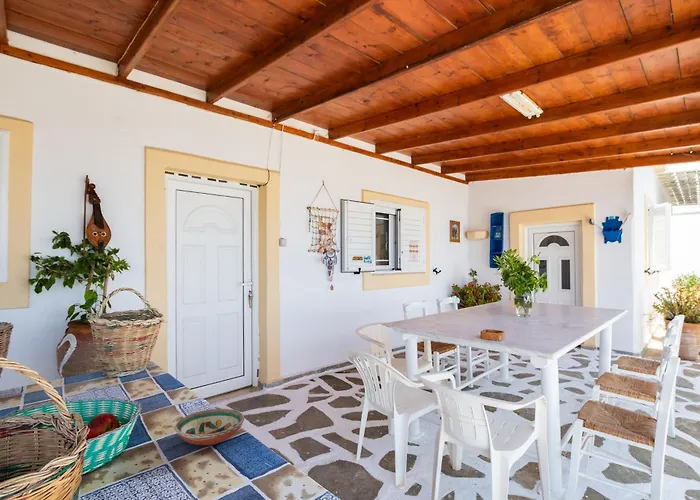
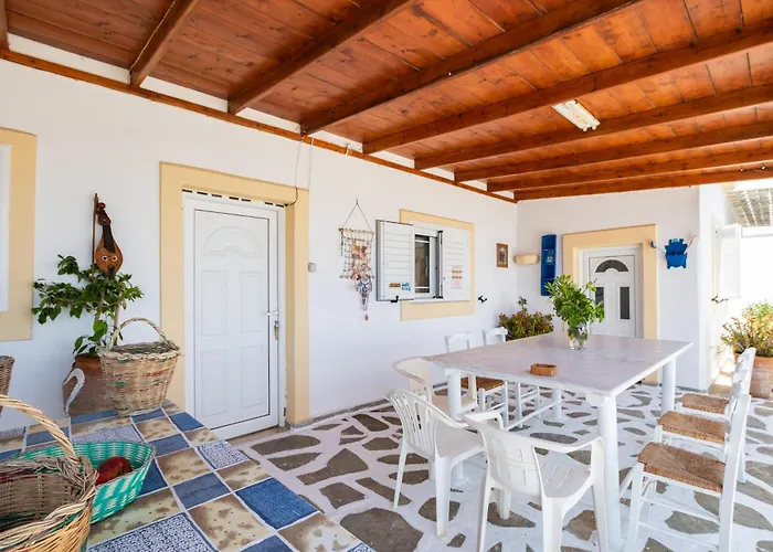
- decorative bowl [174,407,245,446]
